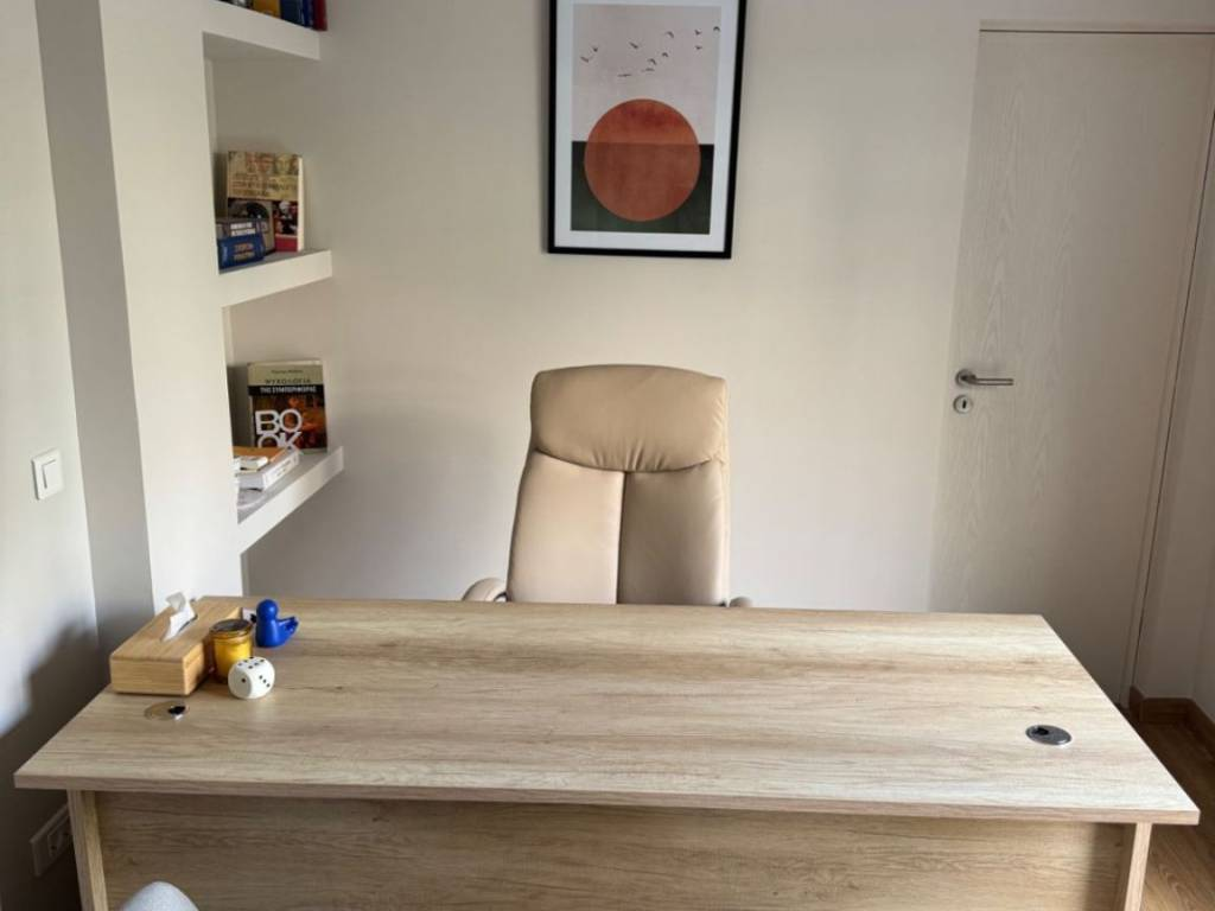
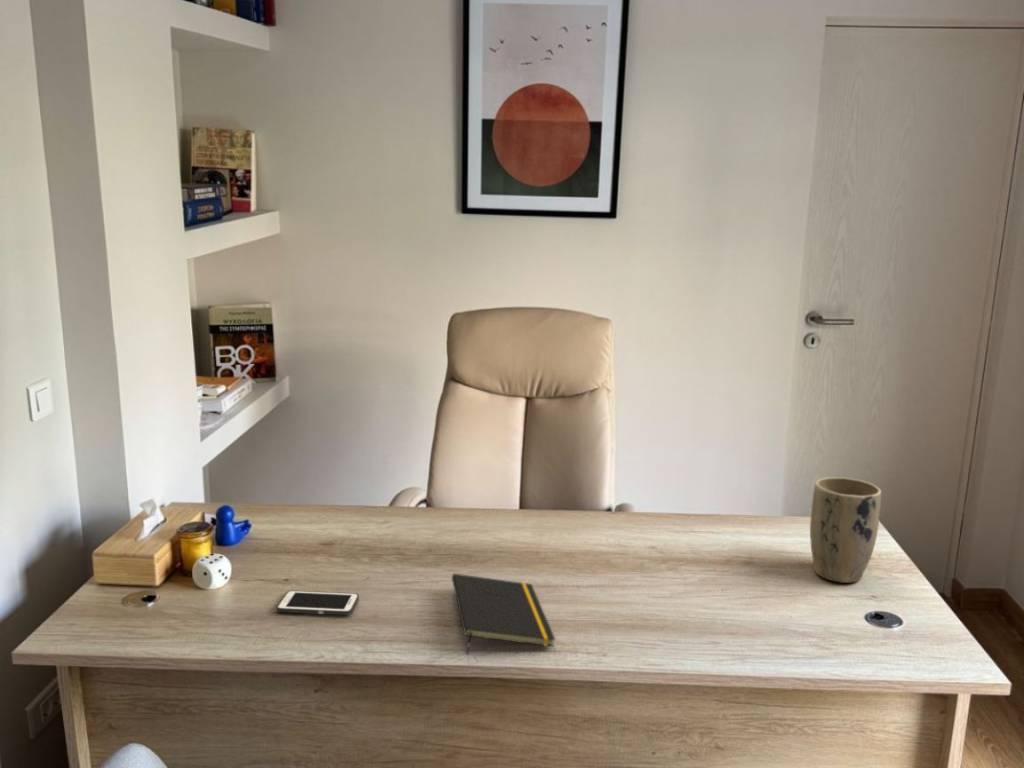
+ notepad [451,573,556,655]
+ cell phone [275,590,360,616]
+ plant pot [809,476,882,584]
